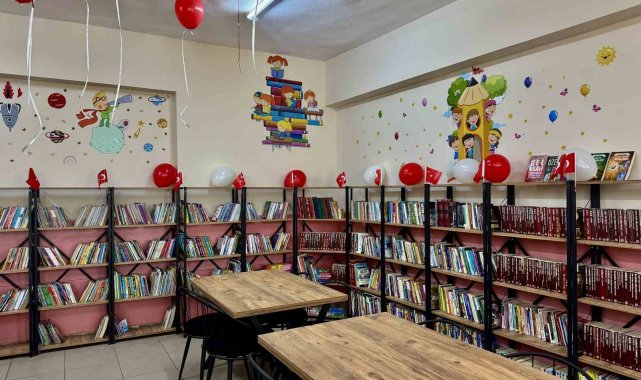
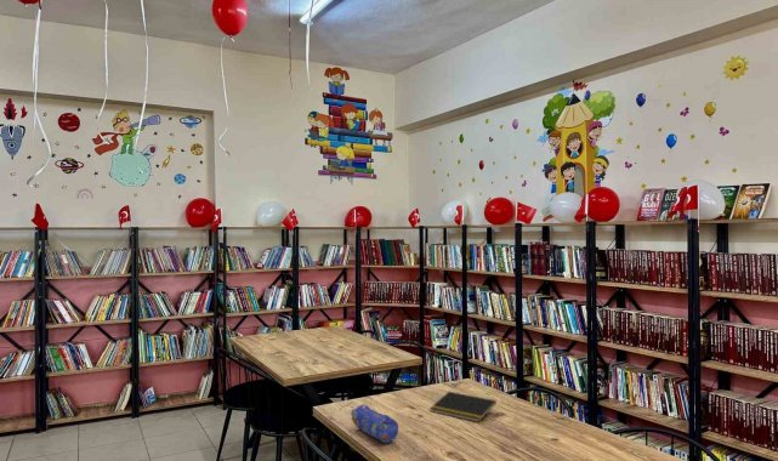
+ notepad [428,391,498,423]
+ pencil case [350,403,399,444]
